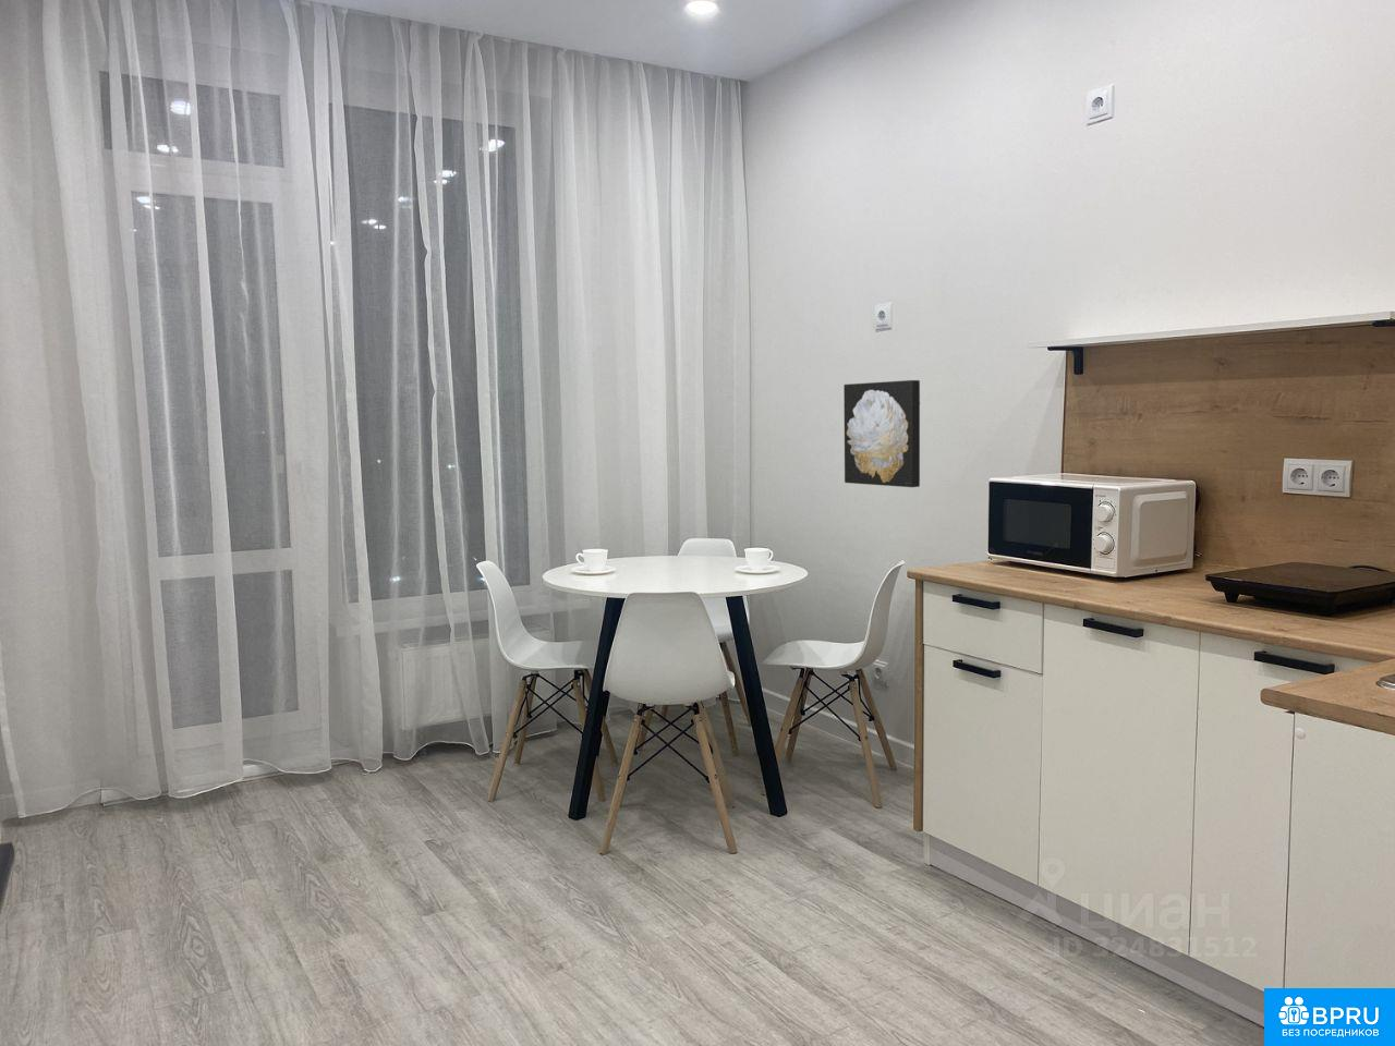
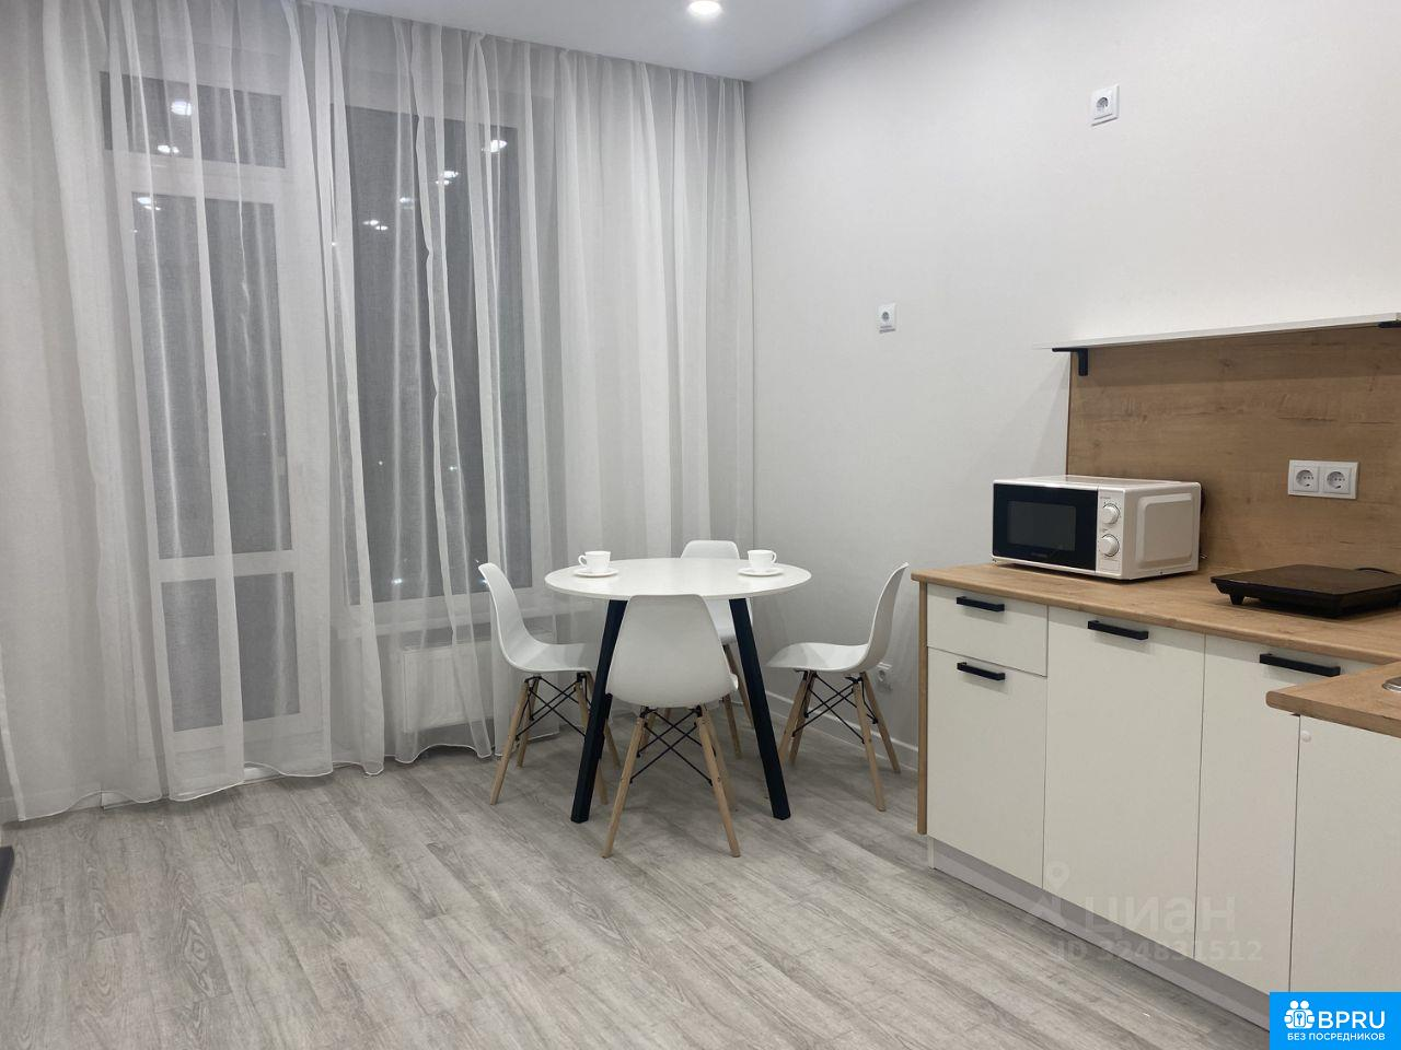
- wall art [842,379,920,488]
